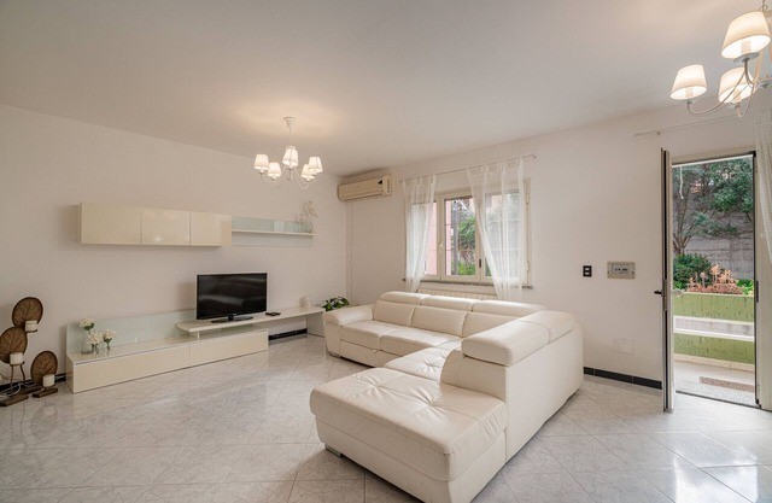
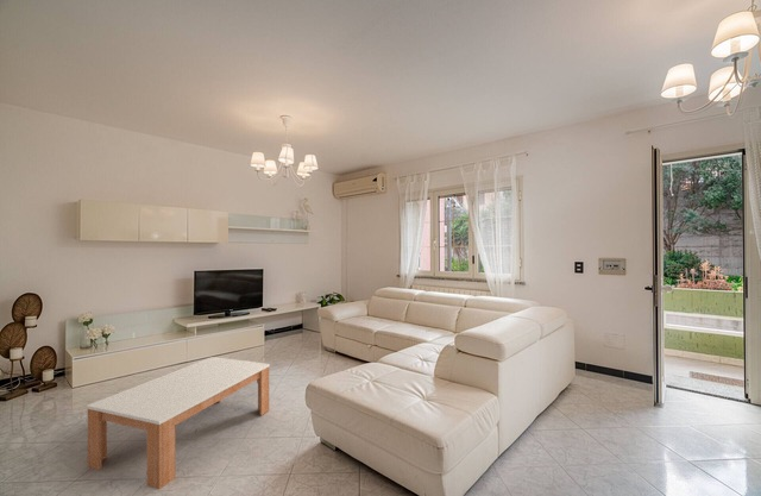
+ coffee table [86,356,271,490]
